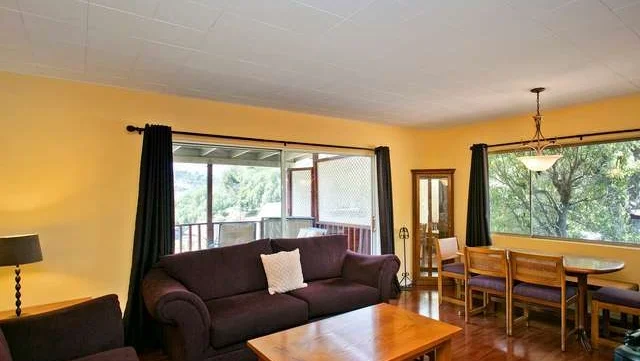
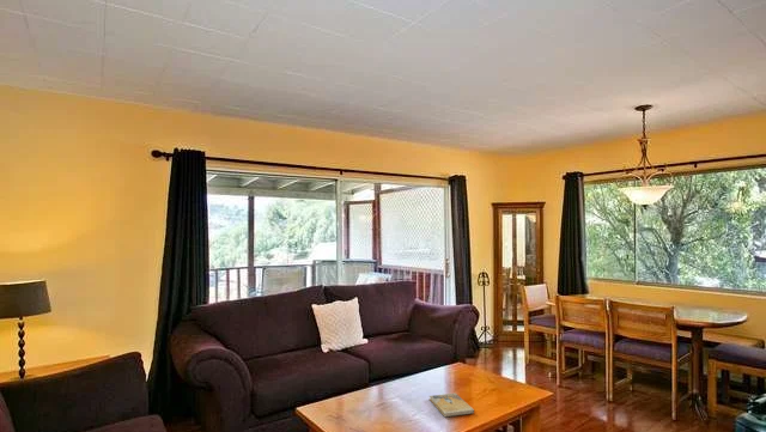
+ book [427,391,475,418]
